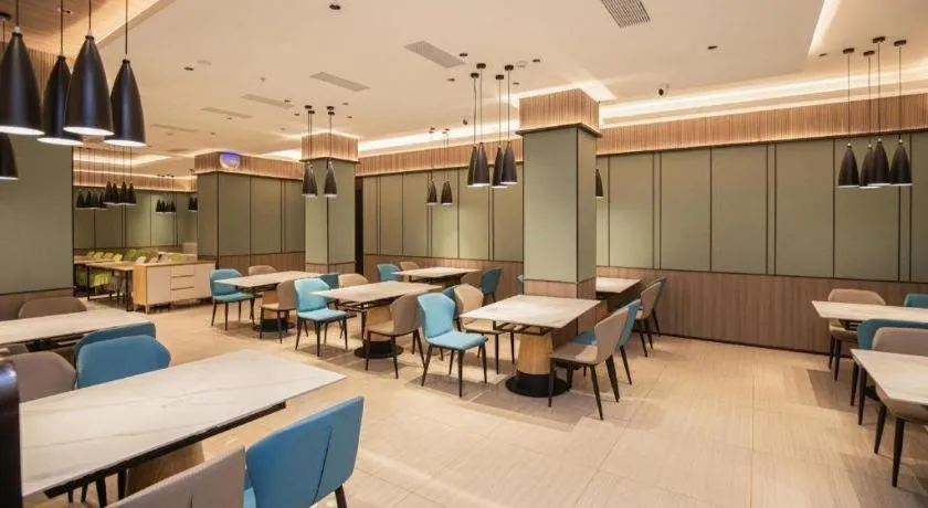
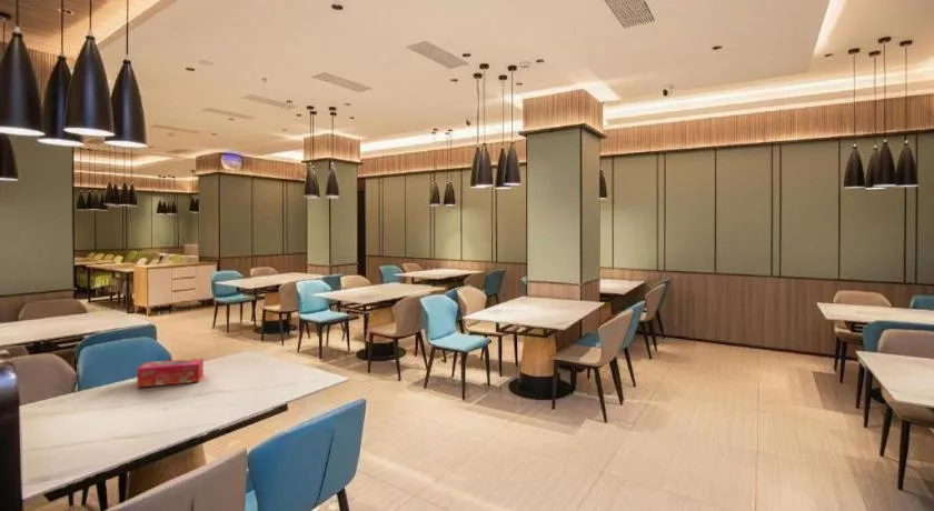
+ tissue box [136,357,205,389]
